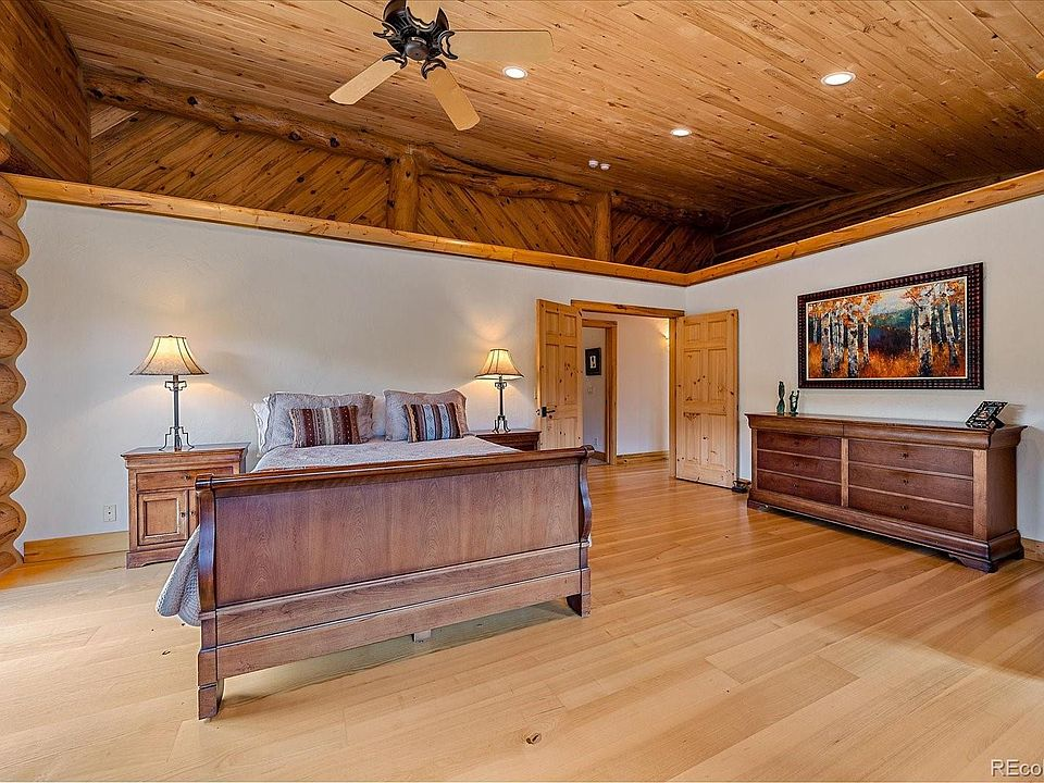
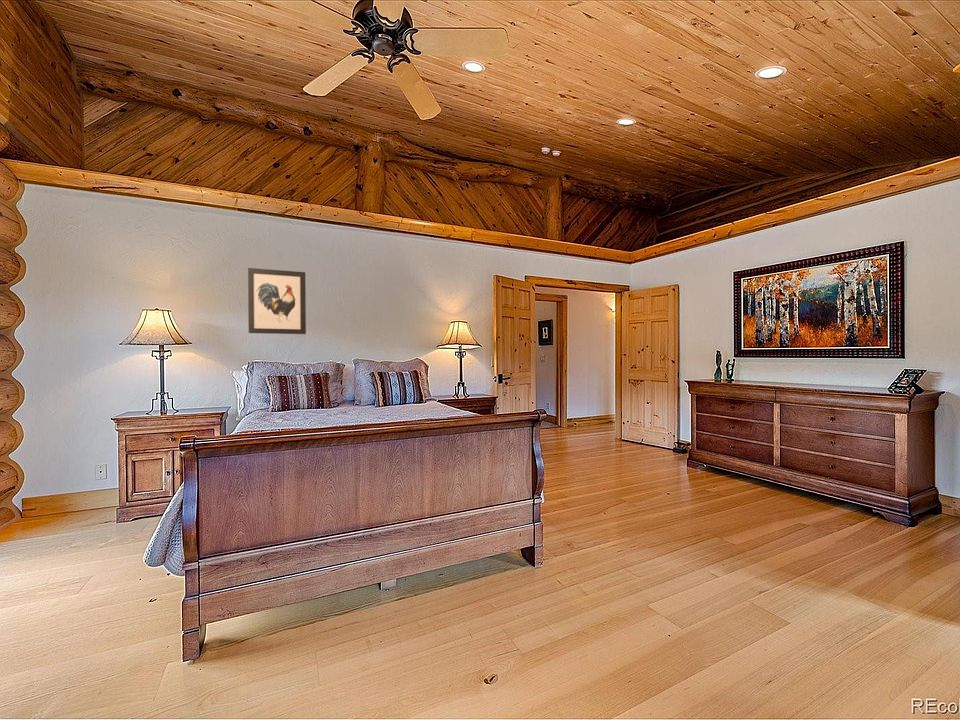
+ wall art [247,267,307,335]
